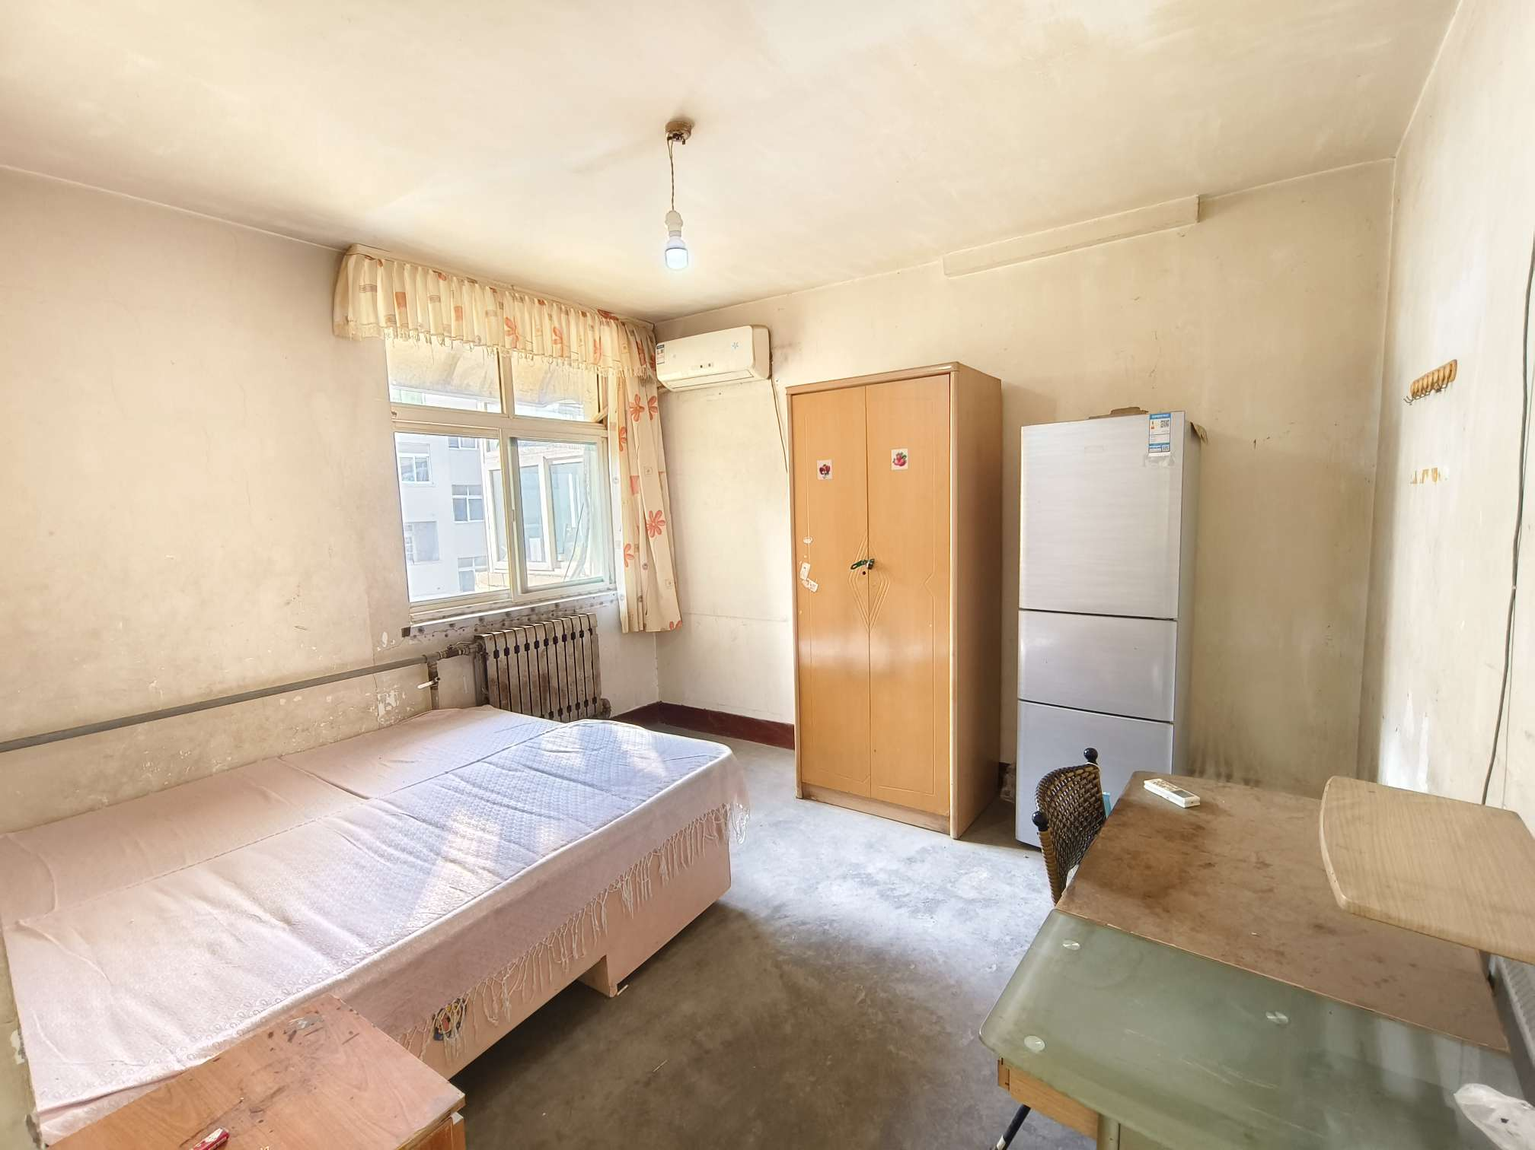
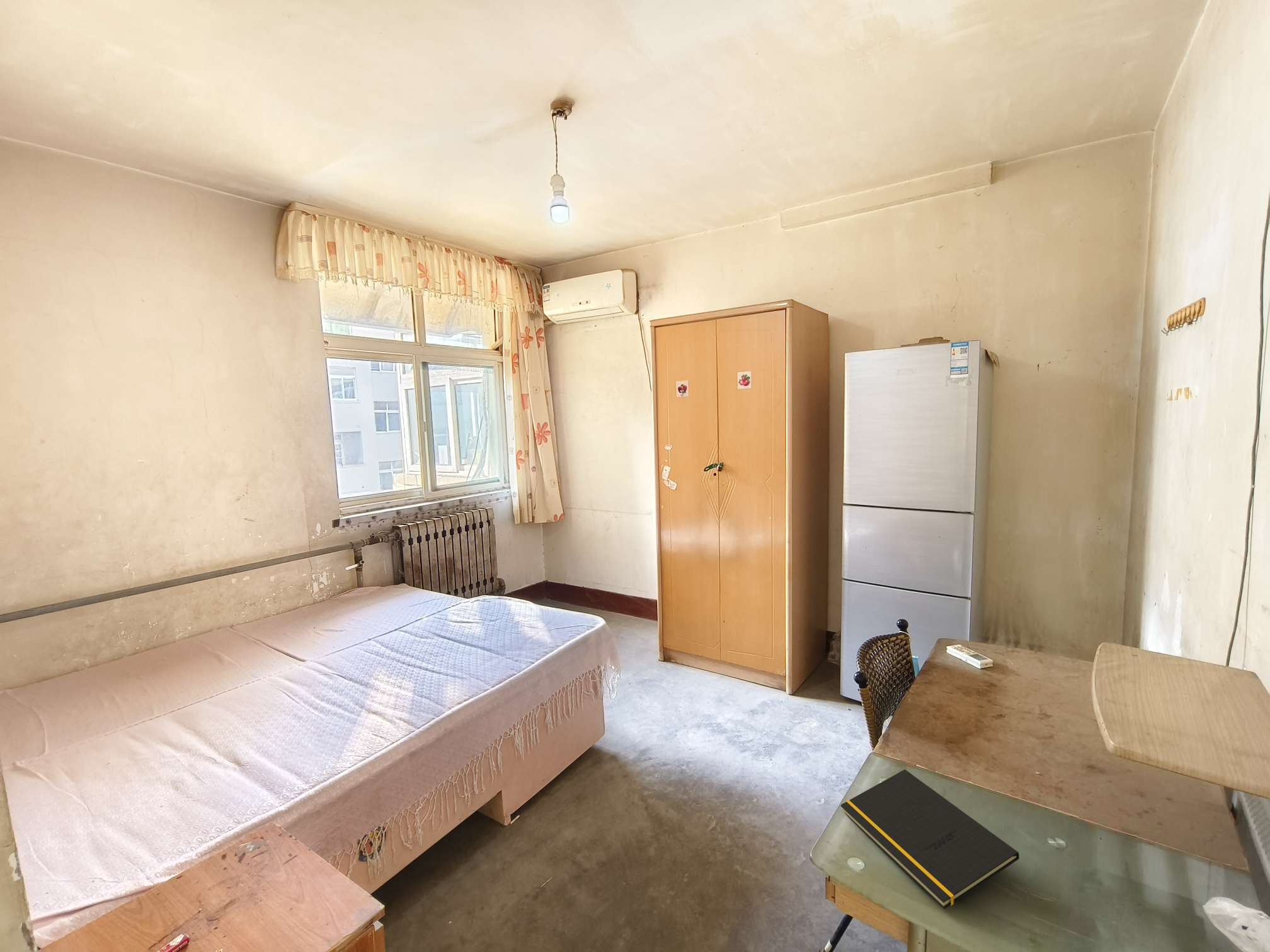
+ notepad [840,769,1020,910]
